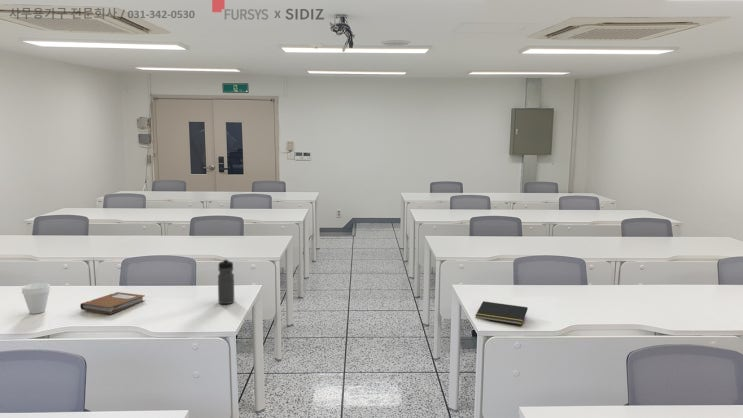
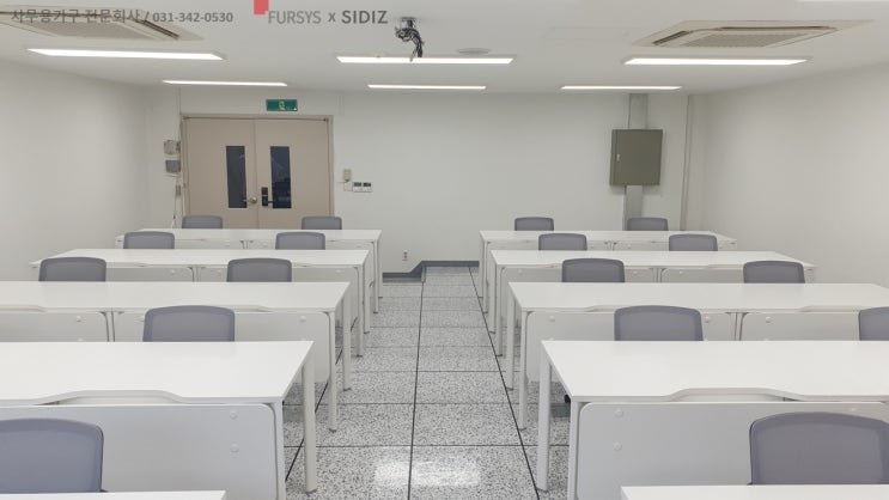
- notebook [79,291,146,315]
- water bottle [217,258,235,305]
- cup [21,282,51,315]
- notepad [474,300,529,326]
